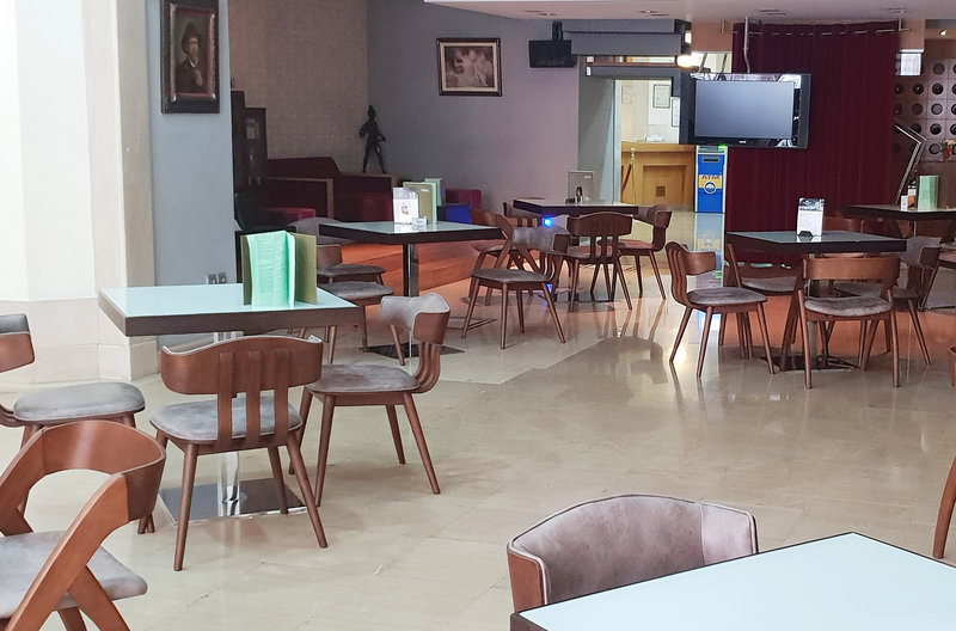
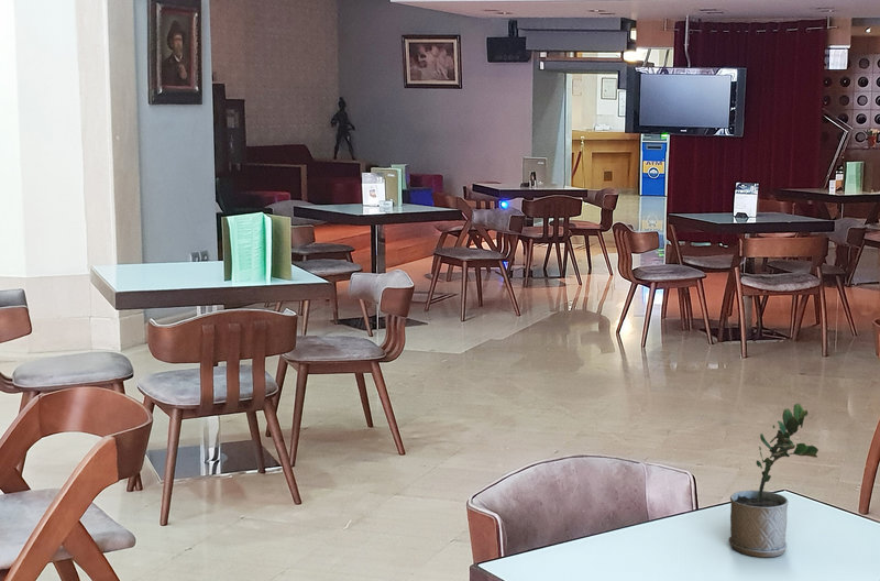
+ potted plant [728,403,820,558]
